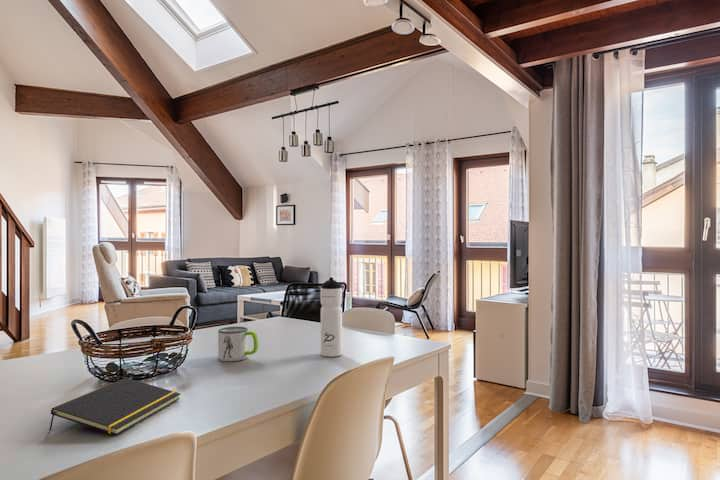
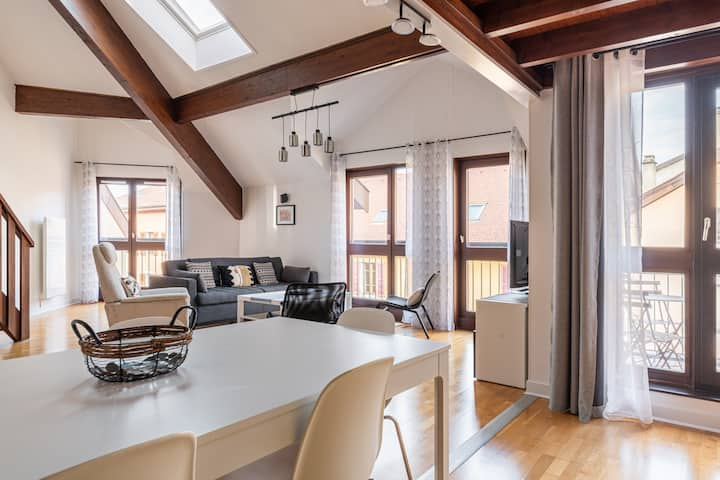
- notepad [48,377,181,436]
- water bottle [320,276,343,358]
- mug [217,326,259,362]
